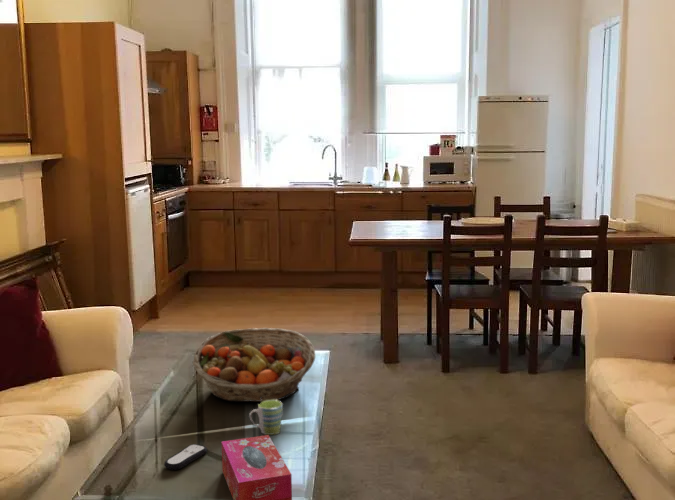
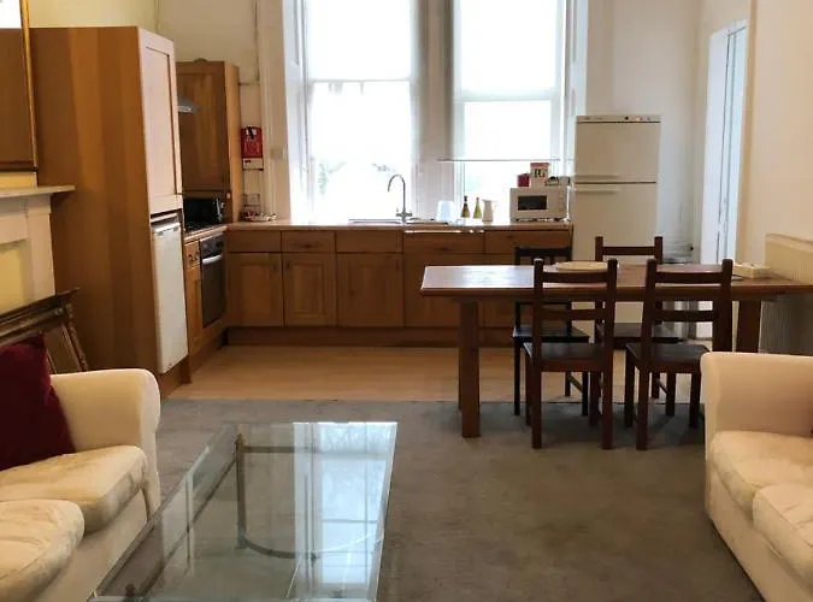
- mug [248,400,284,436]
- fruit basket [192,327,316,403]
- tissue box [221,435,293,500]
- remote control [163,443,208,471]
